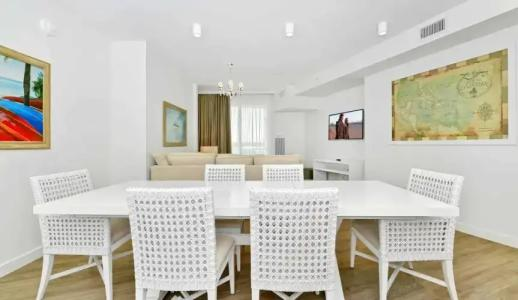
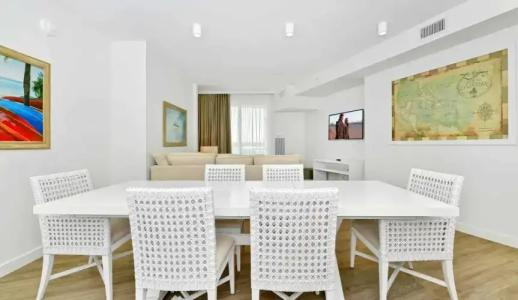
- chandelier [217,62,244,101]
